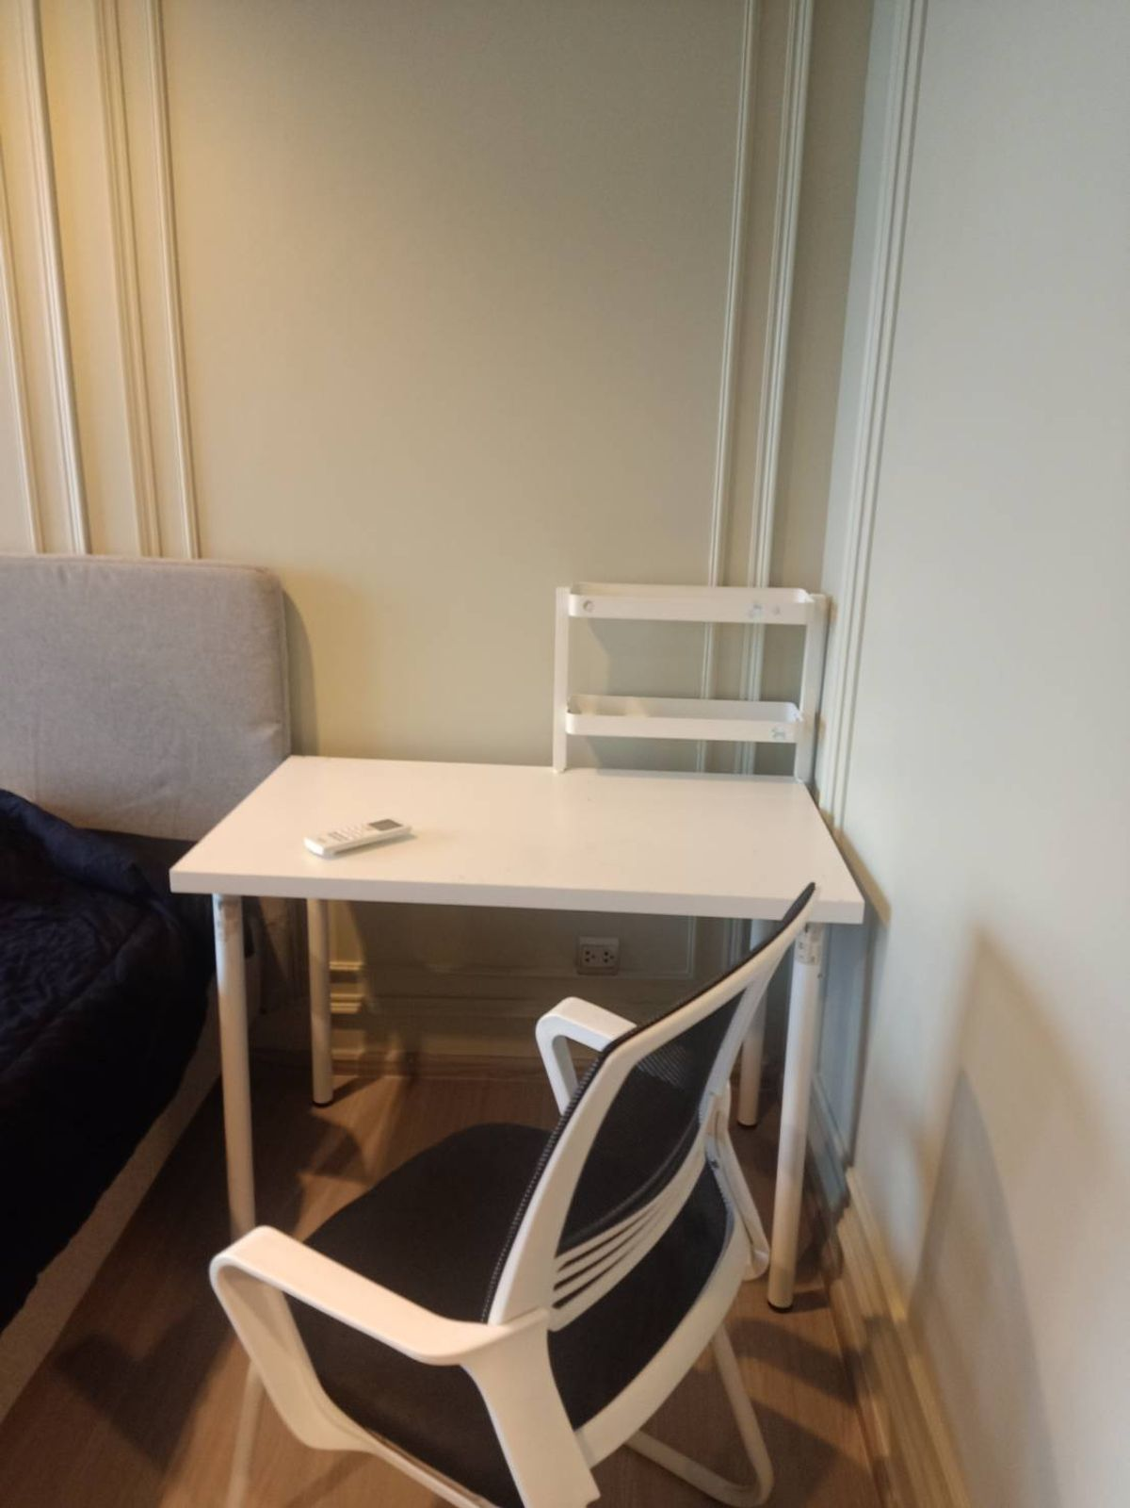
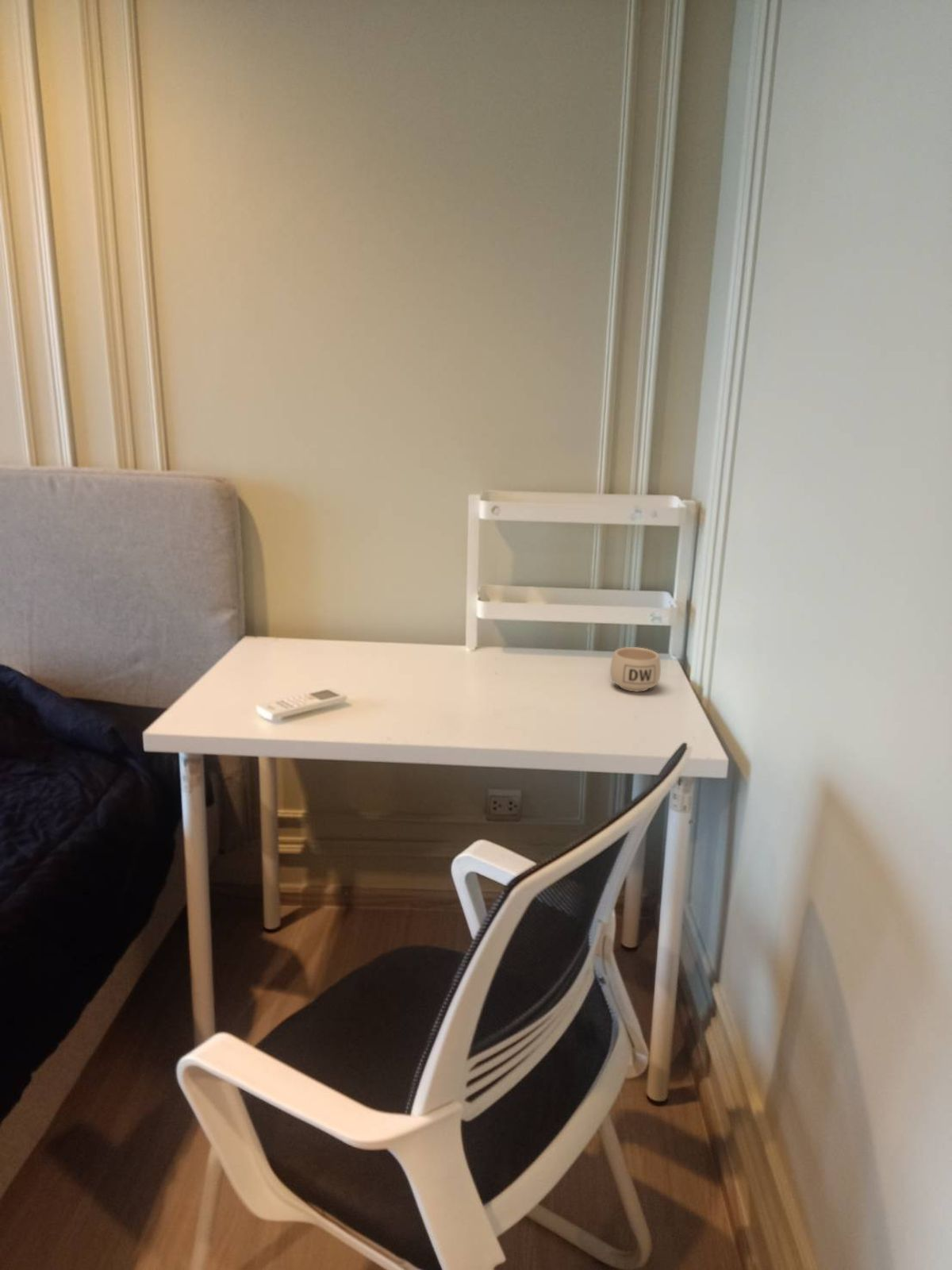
+ mug [609,646,662,693]
